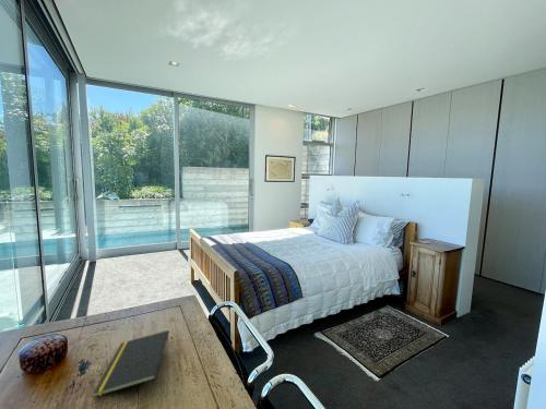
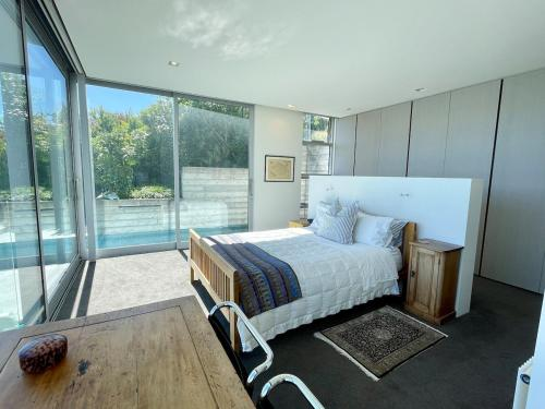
- notepad [92,329,170,398]
